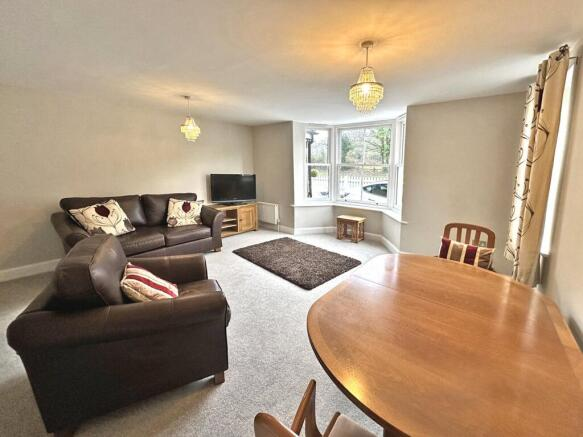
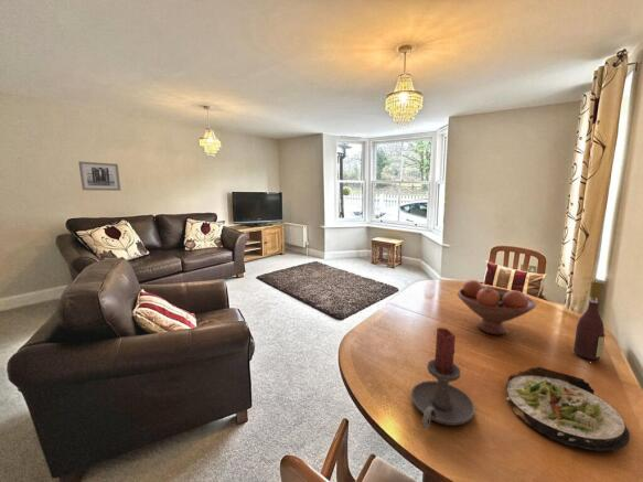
+ candle holder [410,326,475,430]
+ fruit bowl [457,279,537,335]
+ wall art [77,160,122,192]
+ wine bottle [572,280,606,361]
+ salad plate [504,366,631,452]
